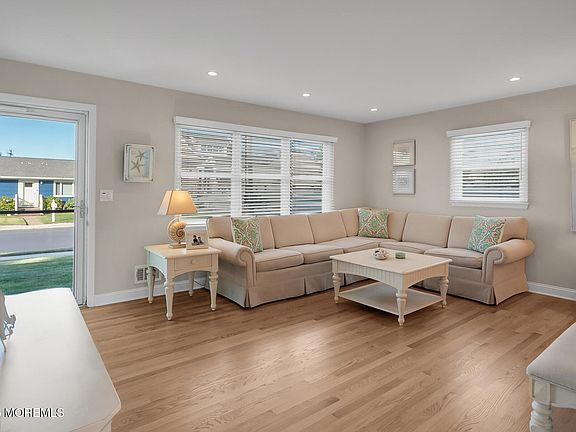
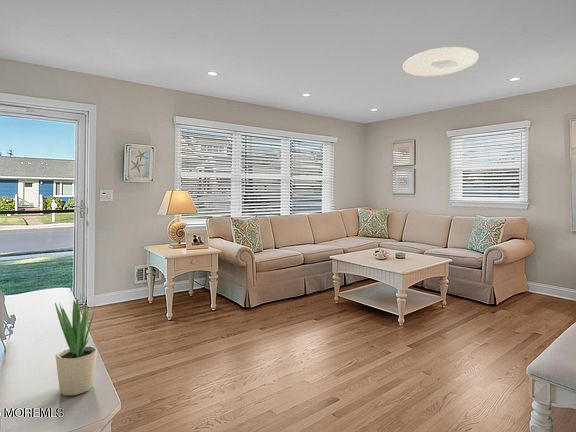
+ potted plant [54,294,98,396]
+ ceiling light [402,46,480,77]
